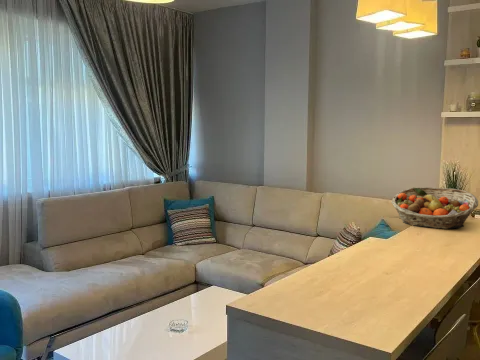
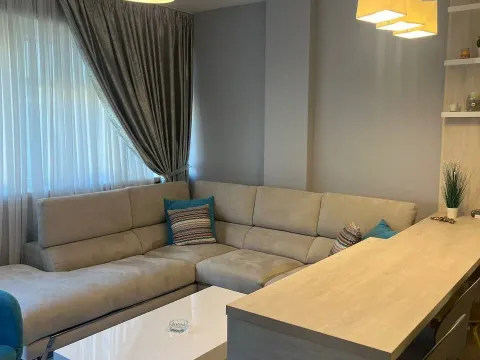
- fruit basket [390,186,479,230]
